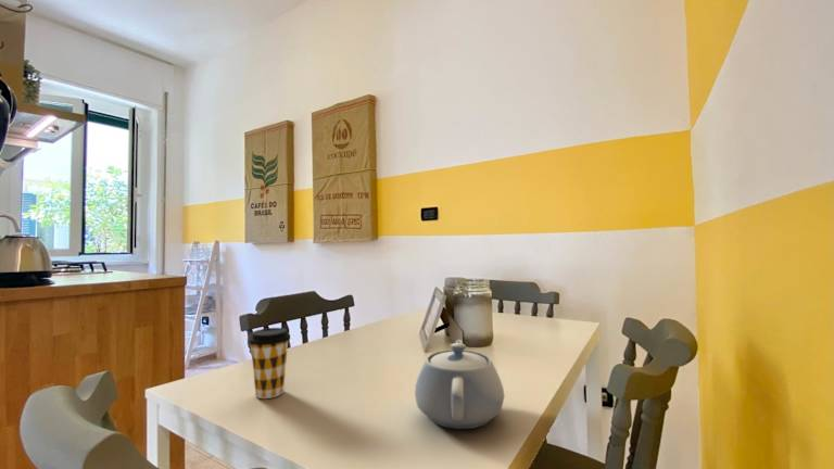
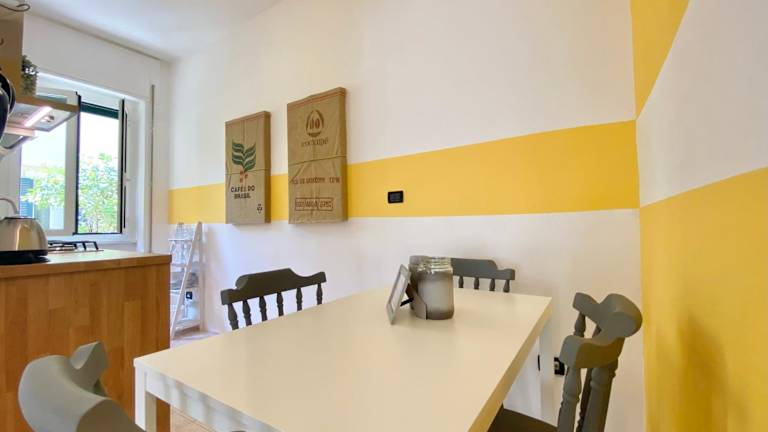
- coffee cup [247,327,292,400]
- teapot [414,339,505,430]
